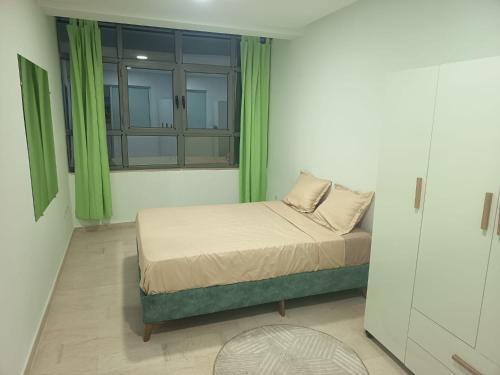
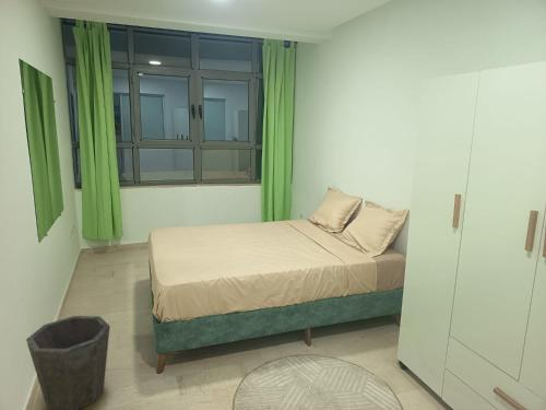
+ waste bin [25,315,111,410]
